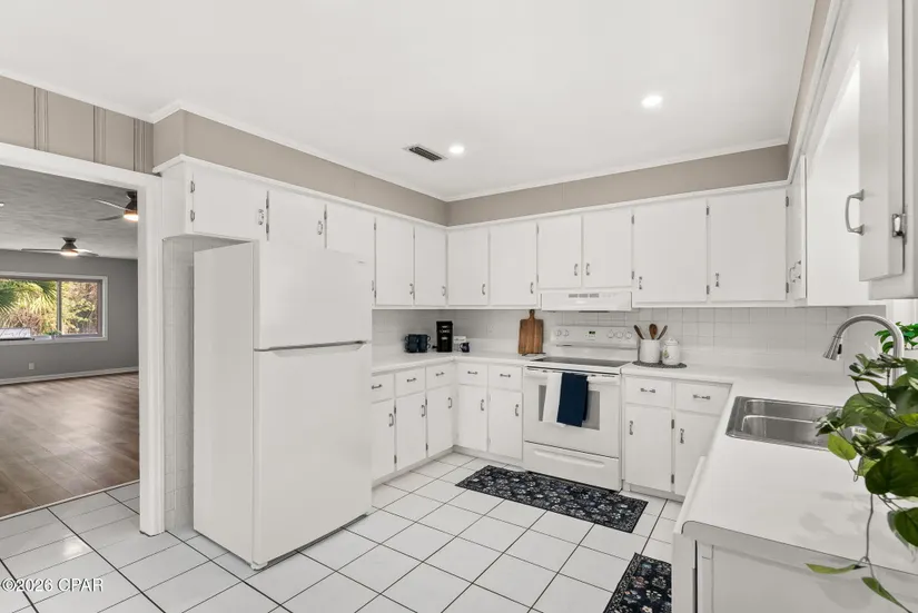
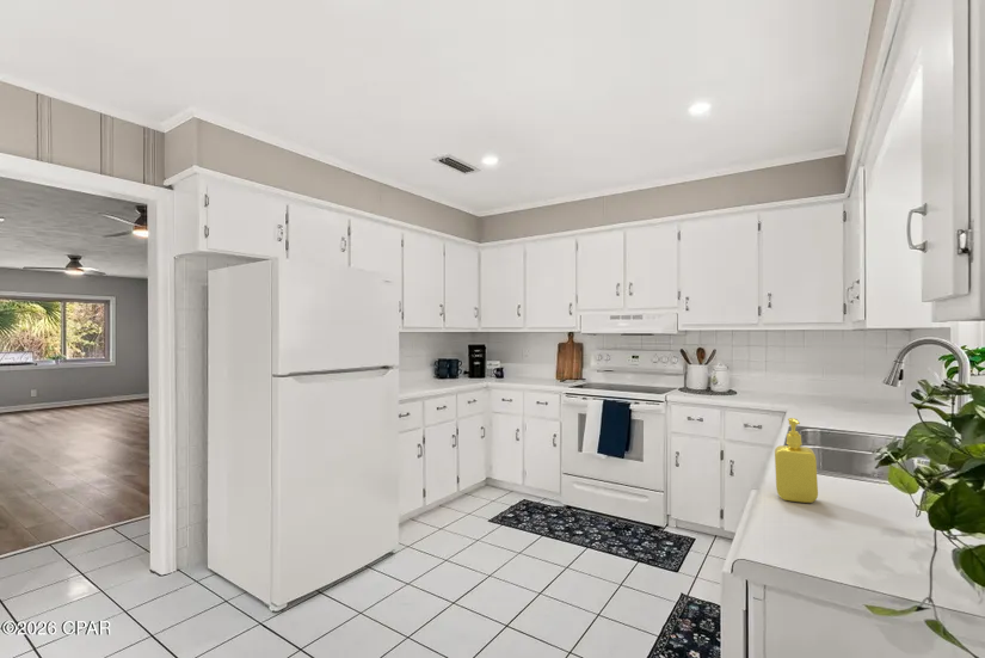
+ soap dispenser [774,417,819,504]
